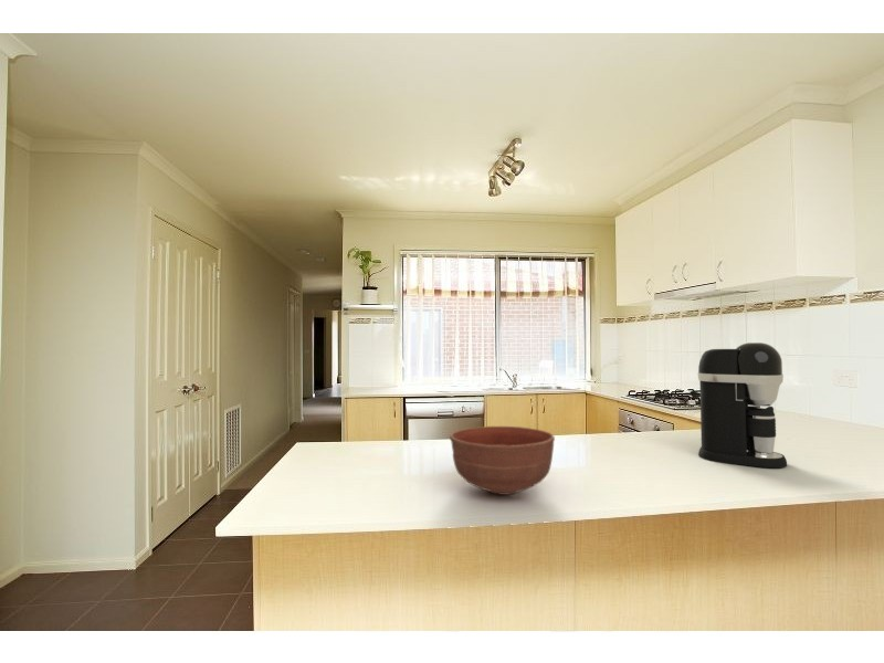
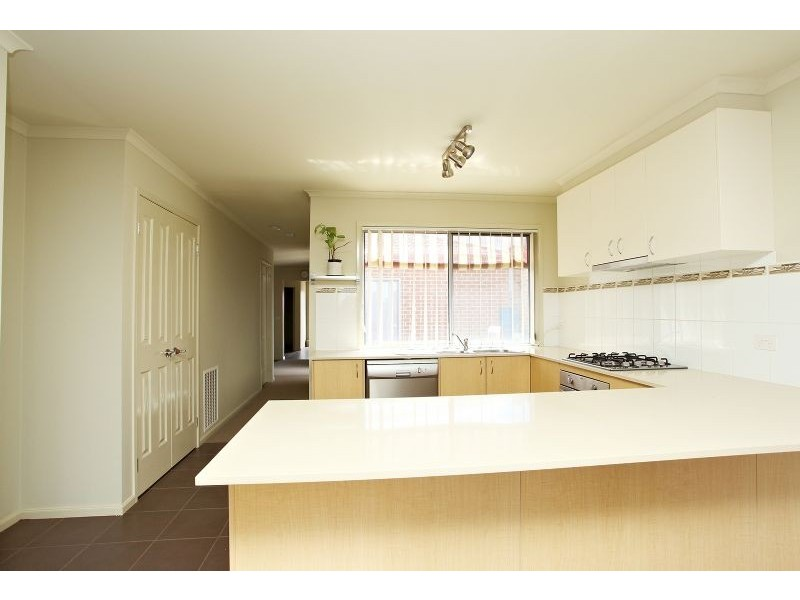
- coffee maker [697,341,788,469]
- bowl [449,425,556,496]
